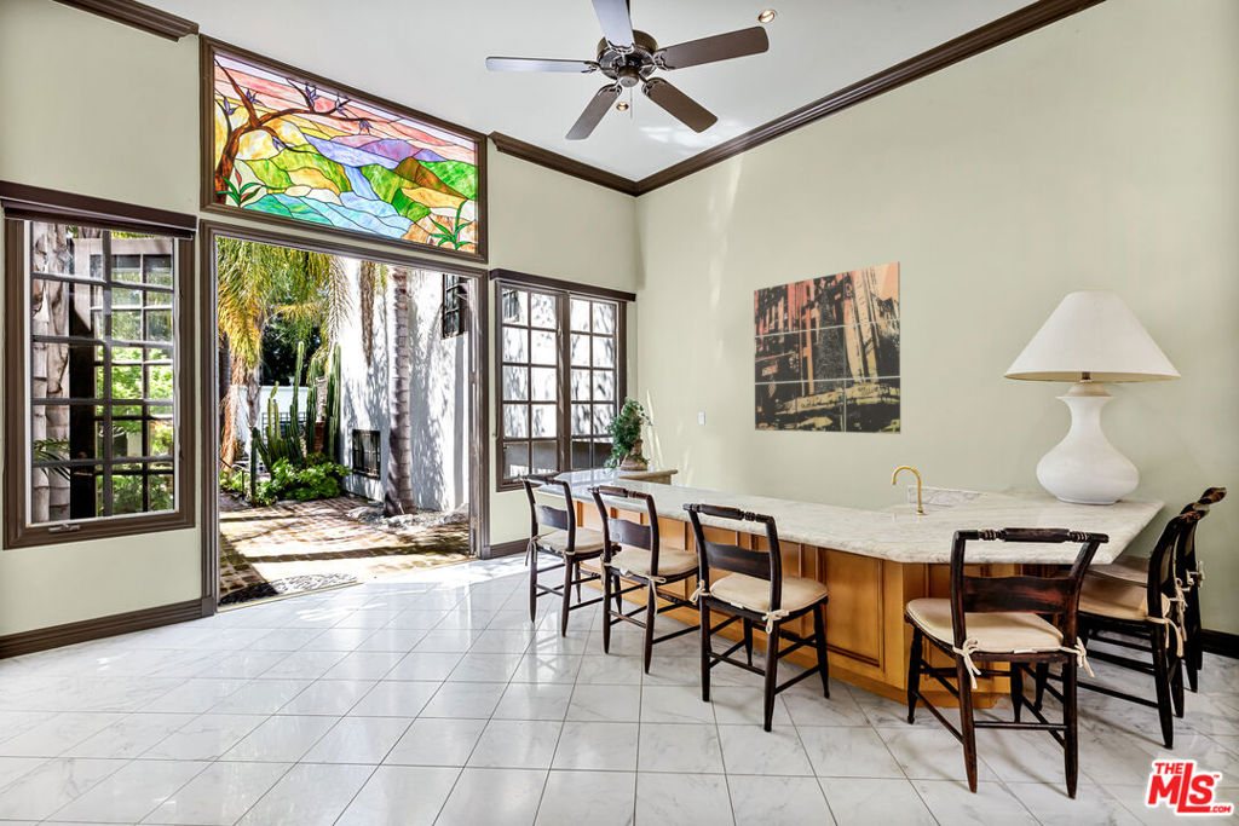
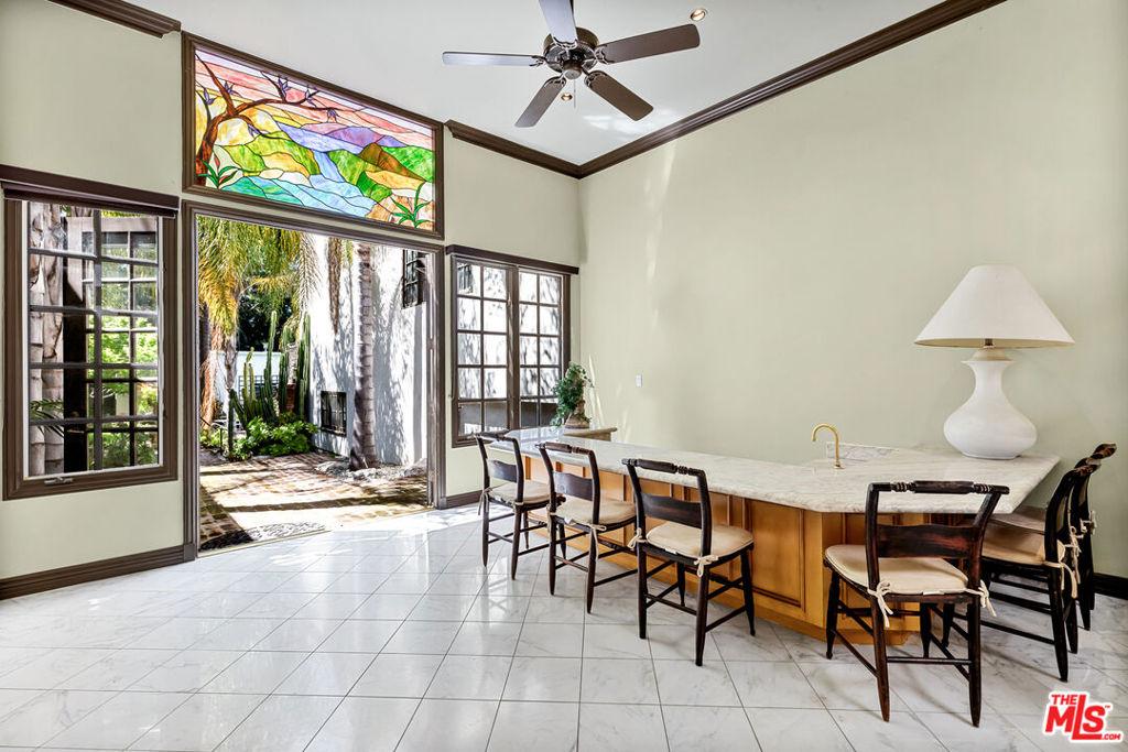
- wall art [753,260,901,435]
